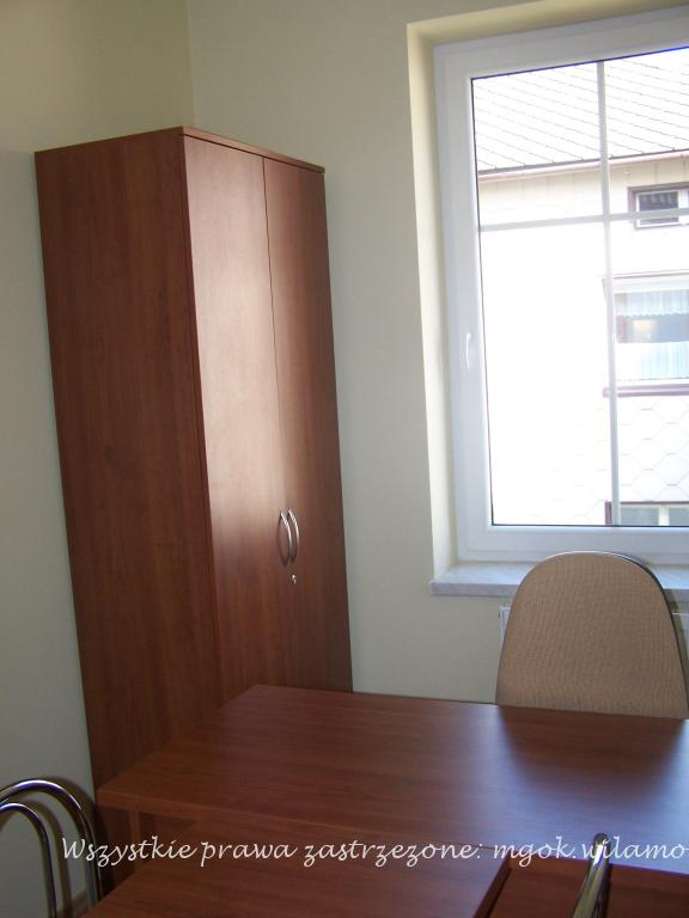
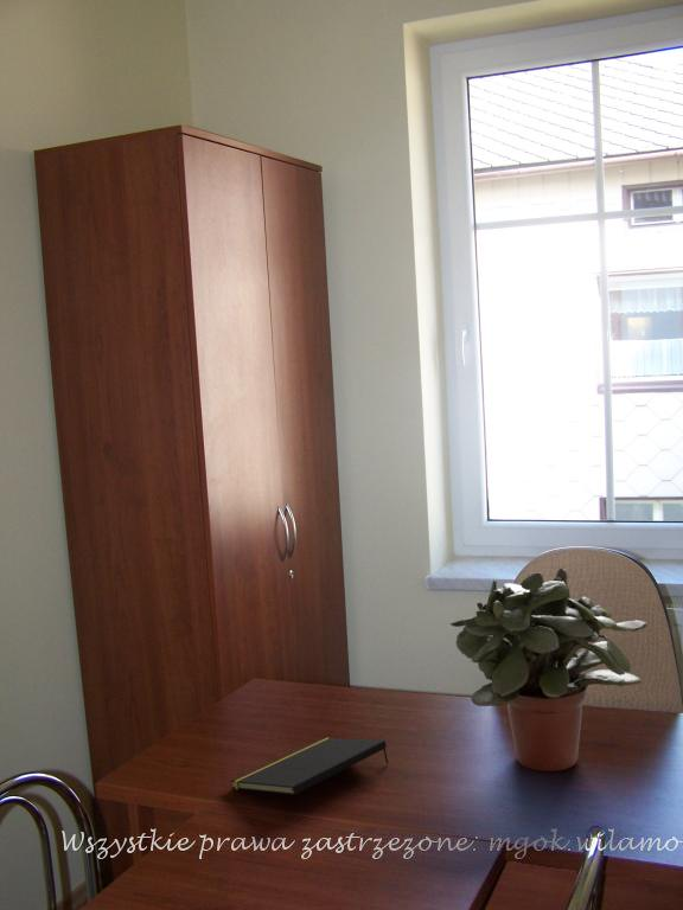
+ potted plant [449,566,649,773]
+ notepad [229,737,390,796]
